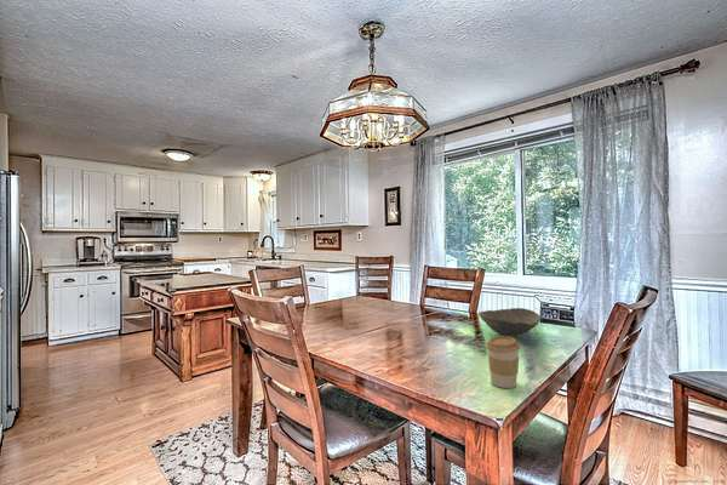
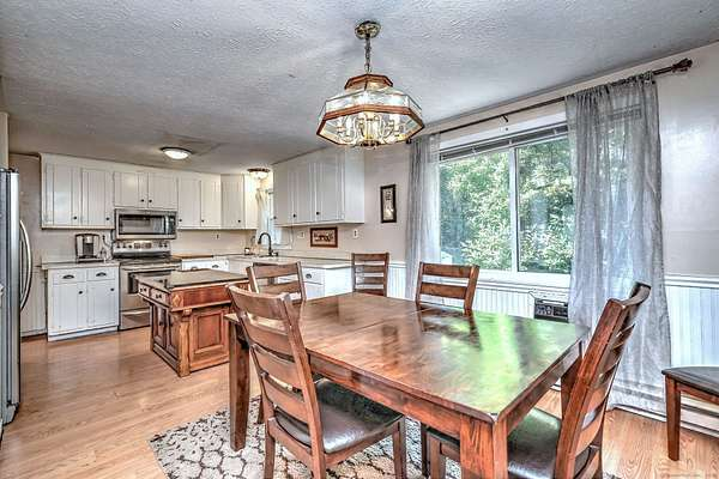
- bowl [477,307,542,337]
- coffee cup [485,336,521,389]
